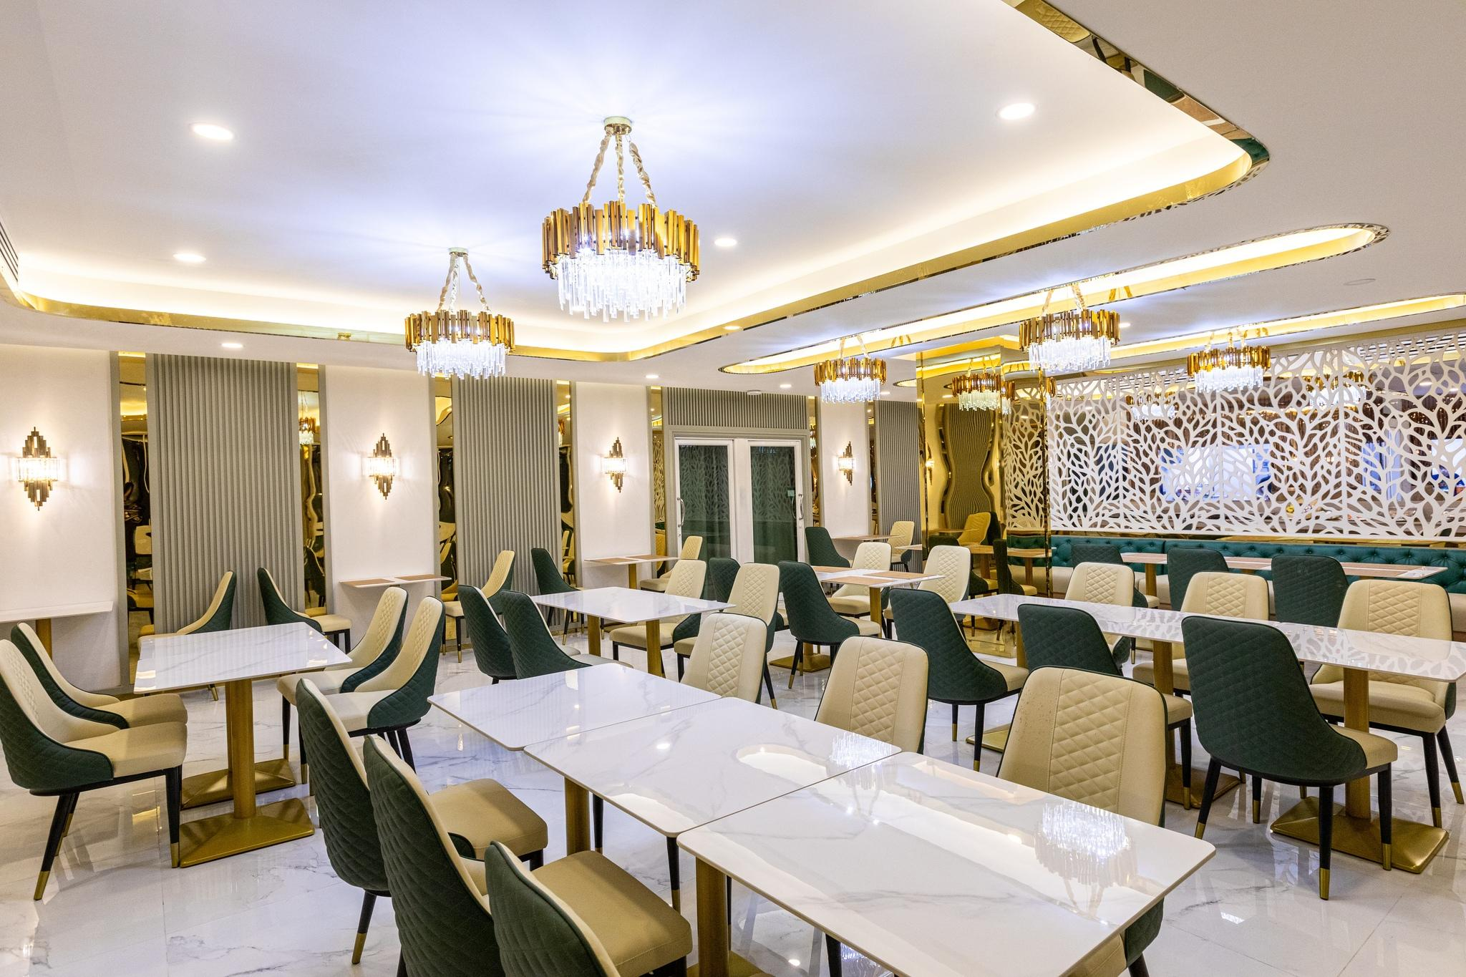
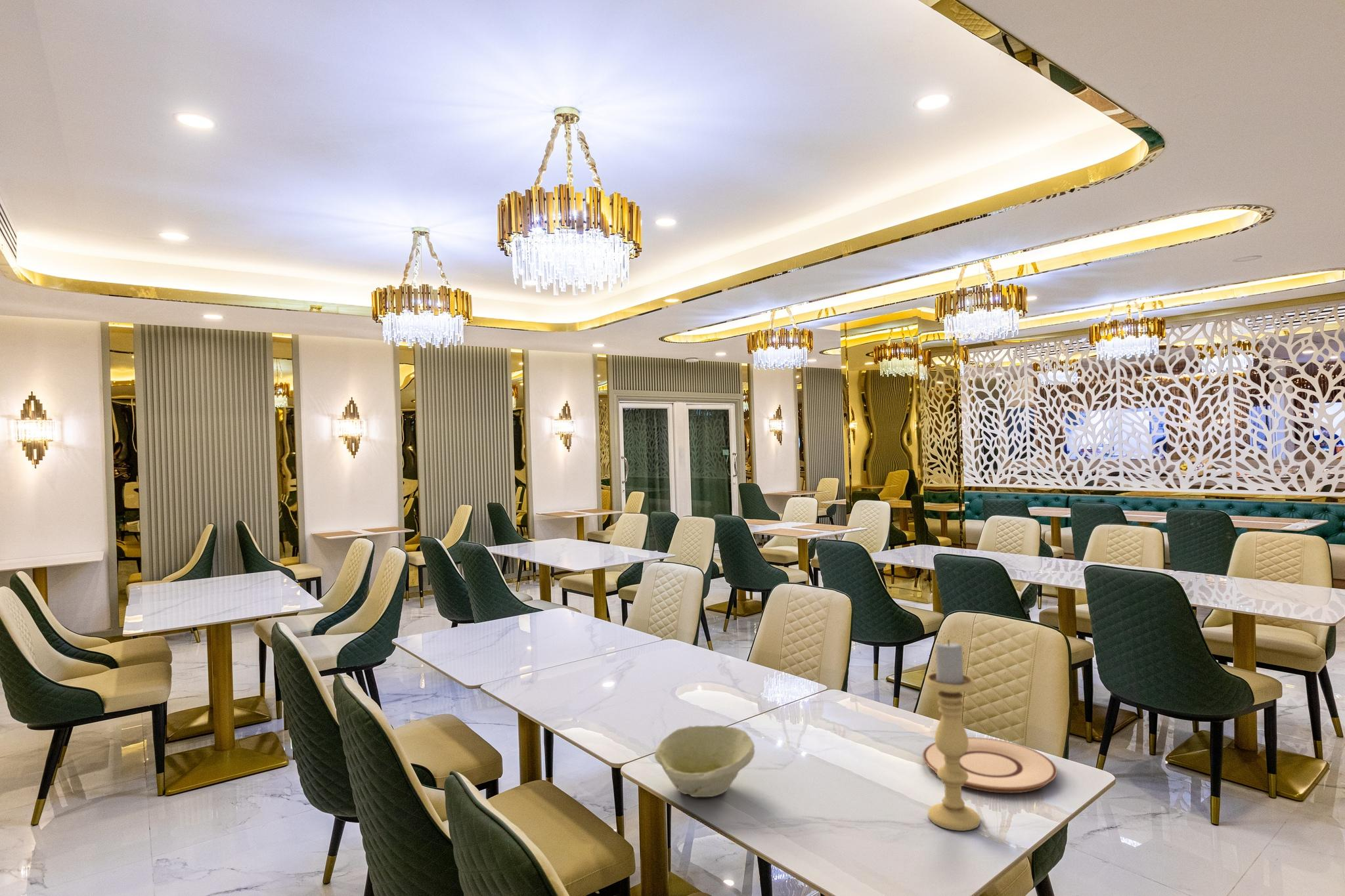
+ plate [922,736,1058,794]
+ candle holder [925,639,981,832]
+ bowl [654,725,755,798]
